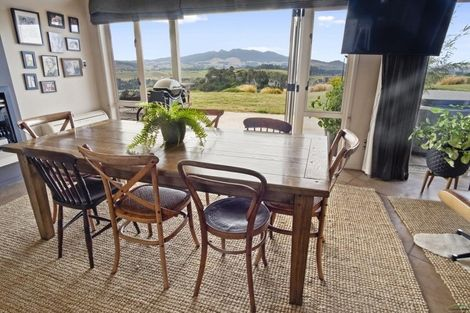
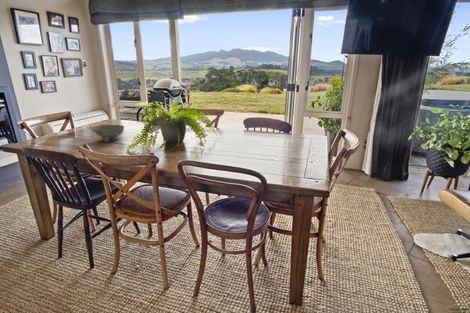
+ bowl [92,124,125,142]
